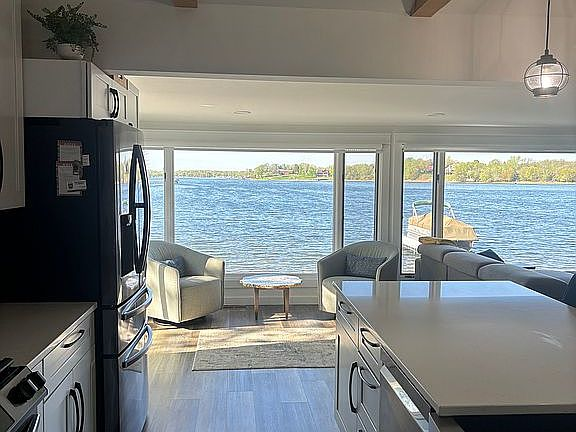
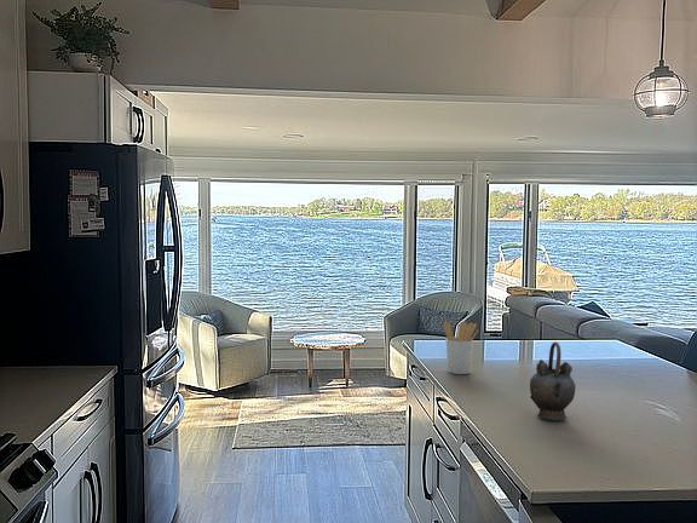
+ teapot [529,341,576,421]
+ utensil holder [443,321,479,375]
